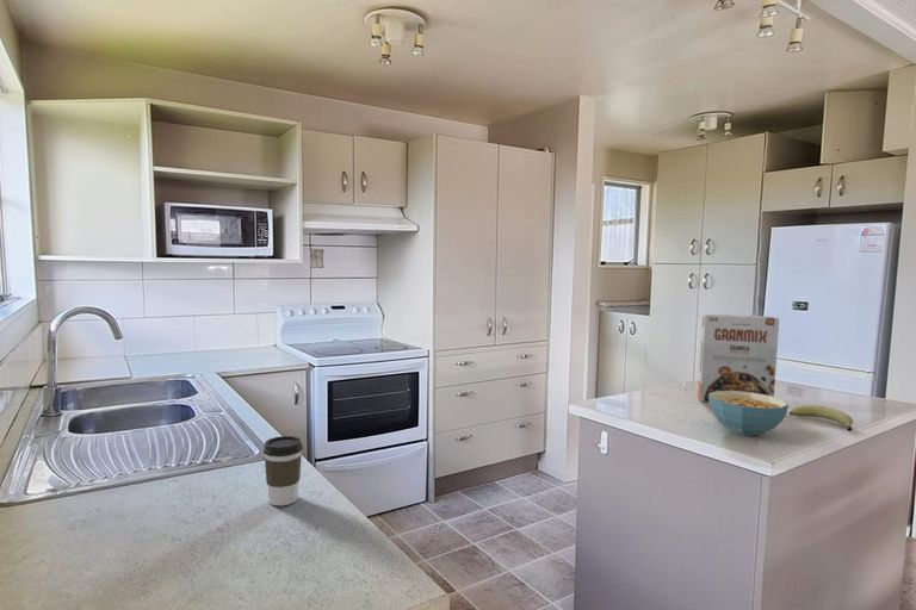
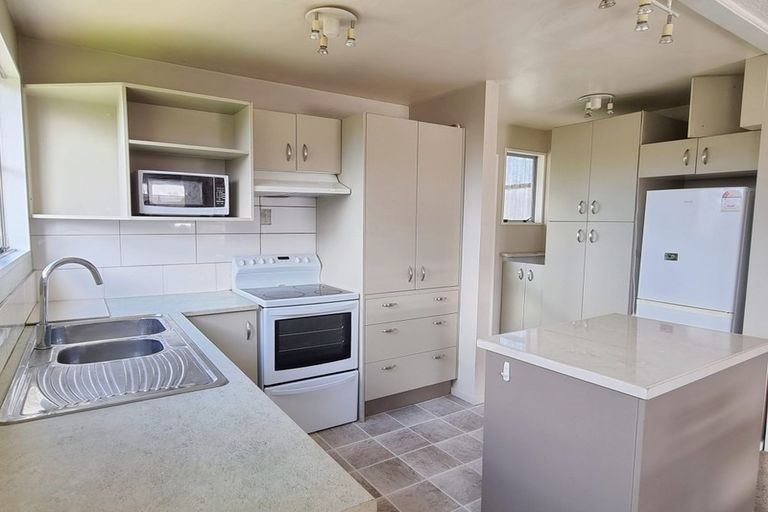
- cereal bowl [708,391,790,437]
- cereal box [697,312,780,403]
- coffee cup [262,435,304,508]
- fruit [787,404,854,432]
